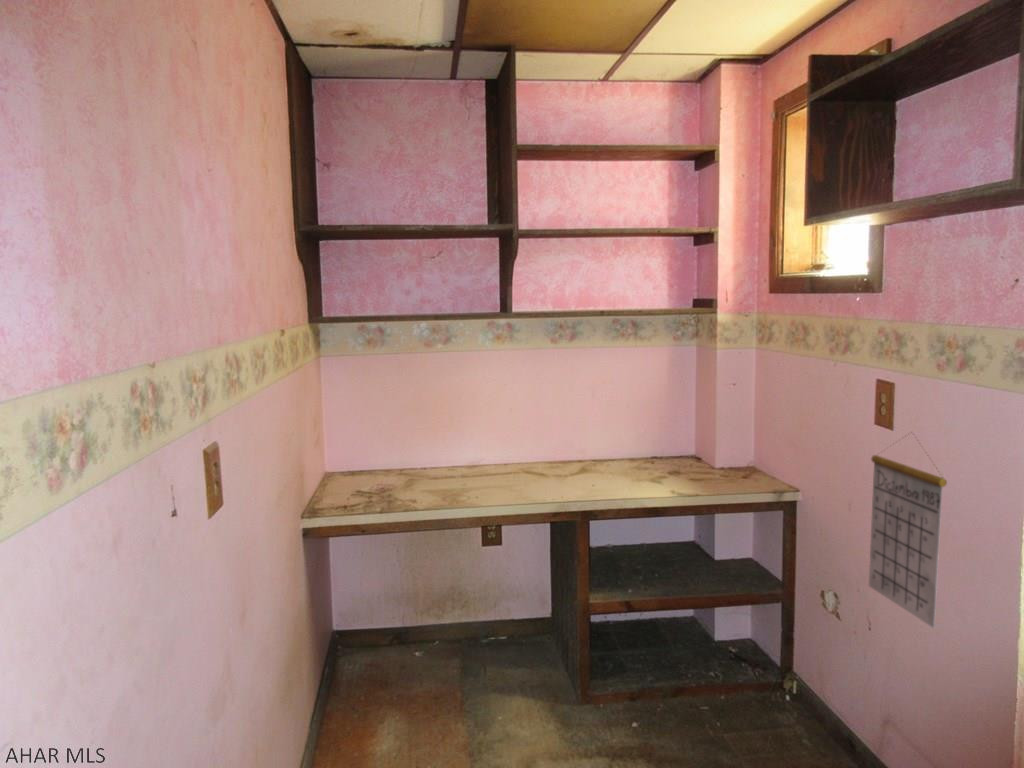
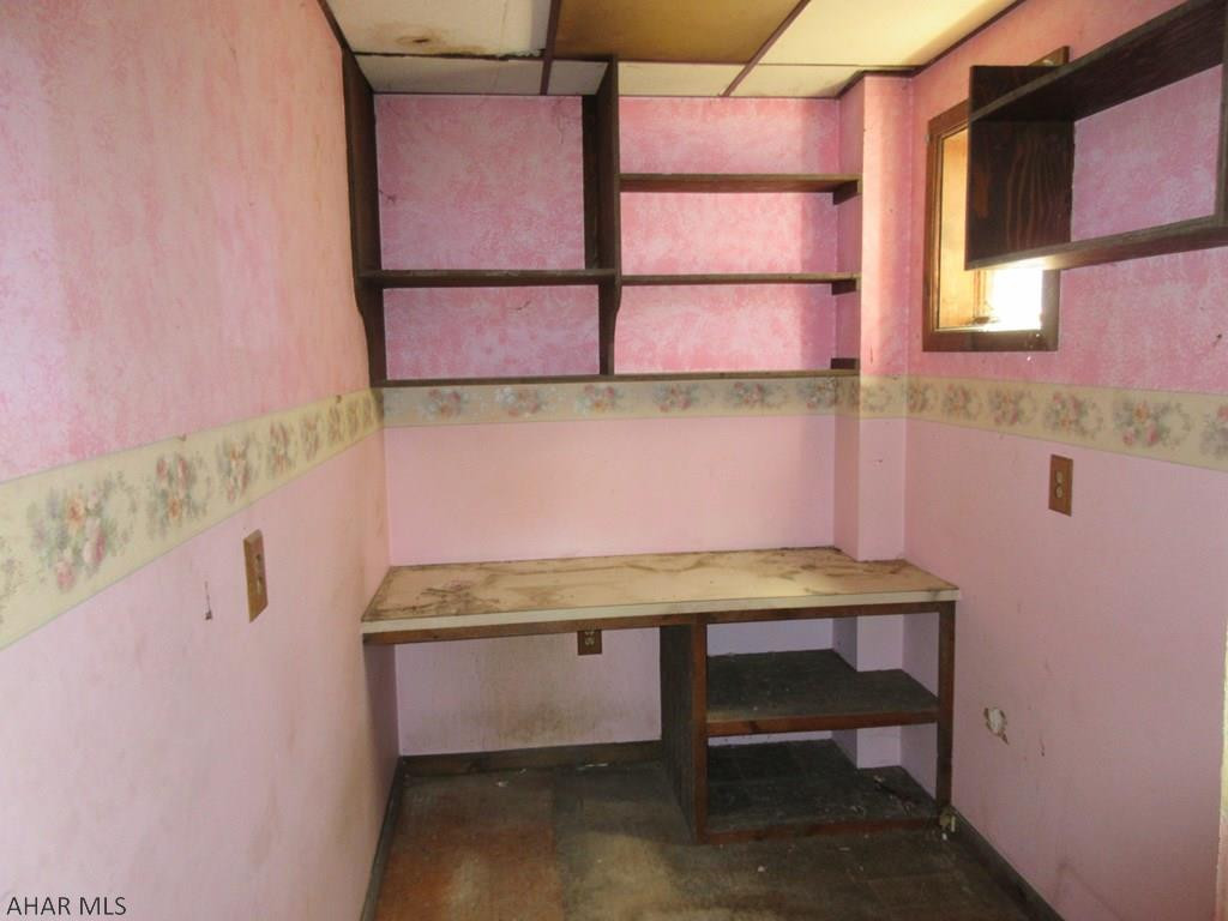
- calendar [868,431,948,629]
